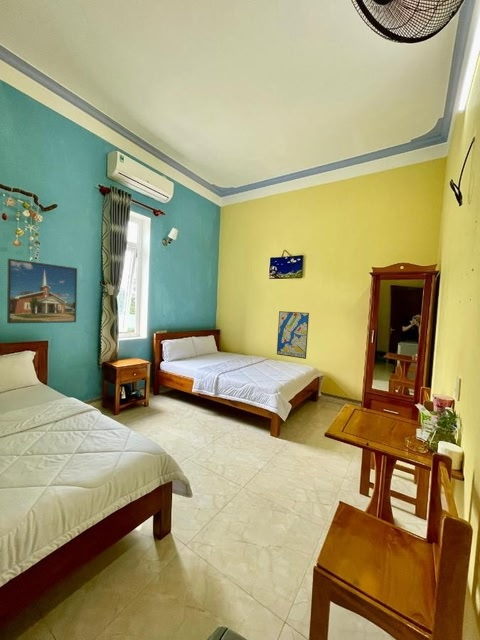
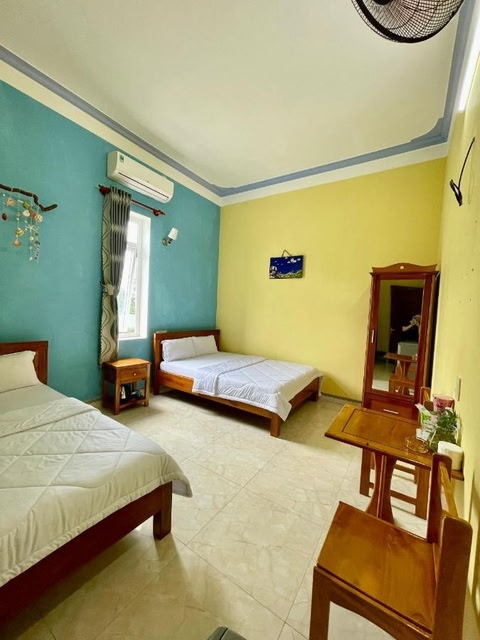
- wall art [276,310,310,360]
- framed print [6,258,78,325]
